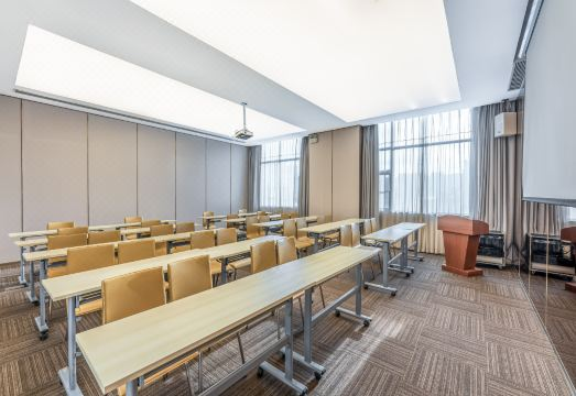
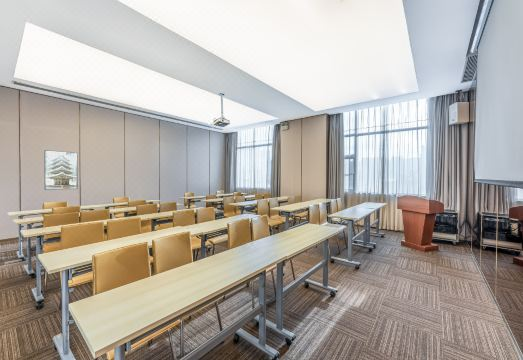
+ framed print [43,149,79,191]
